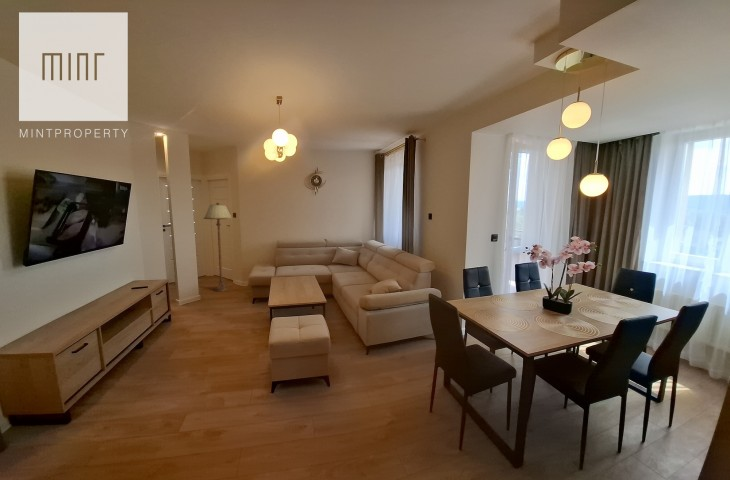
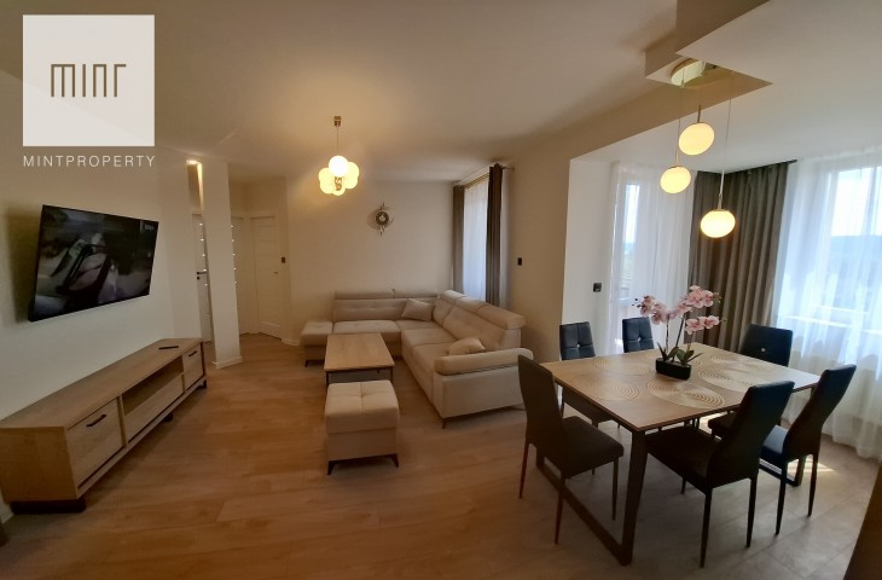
- floor lamp [203,202,233,292]
